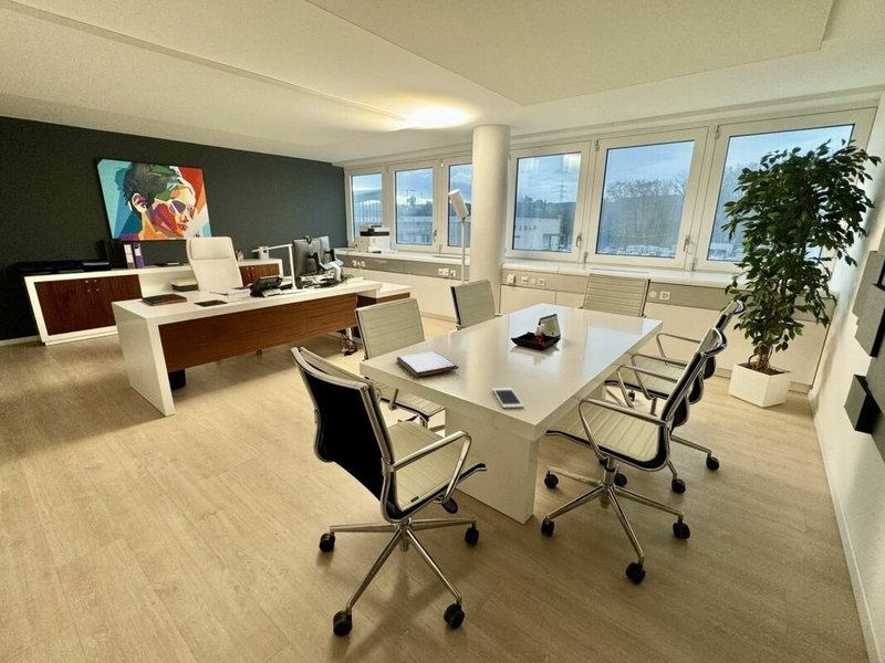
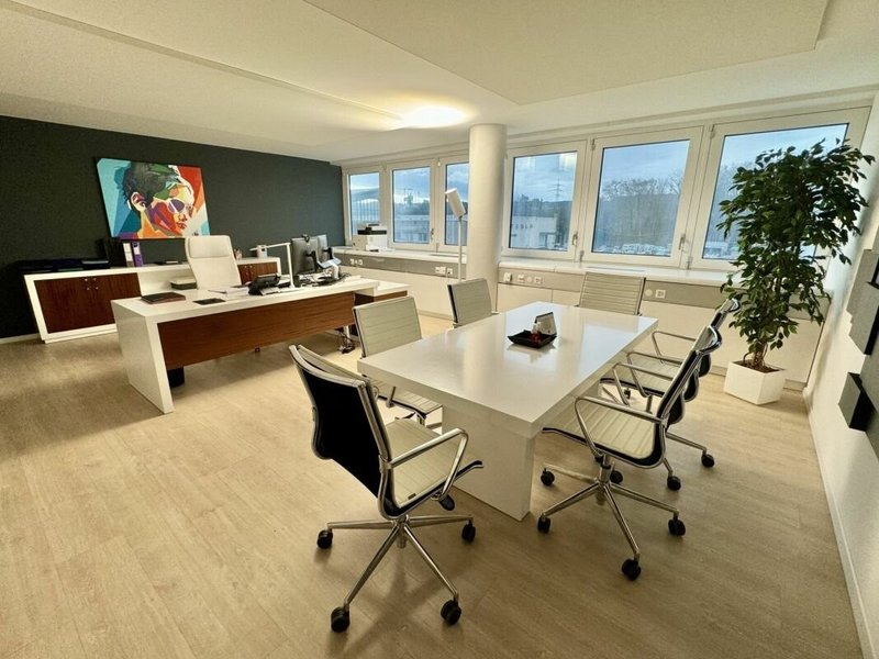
- cell phone [491,387,524,409]
- book [396,350,460,378]
